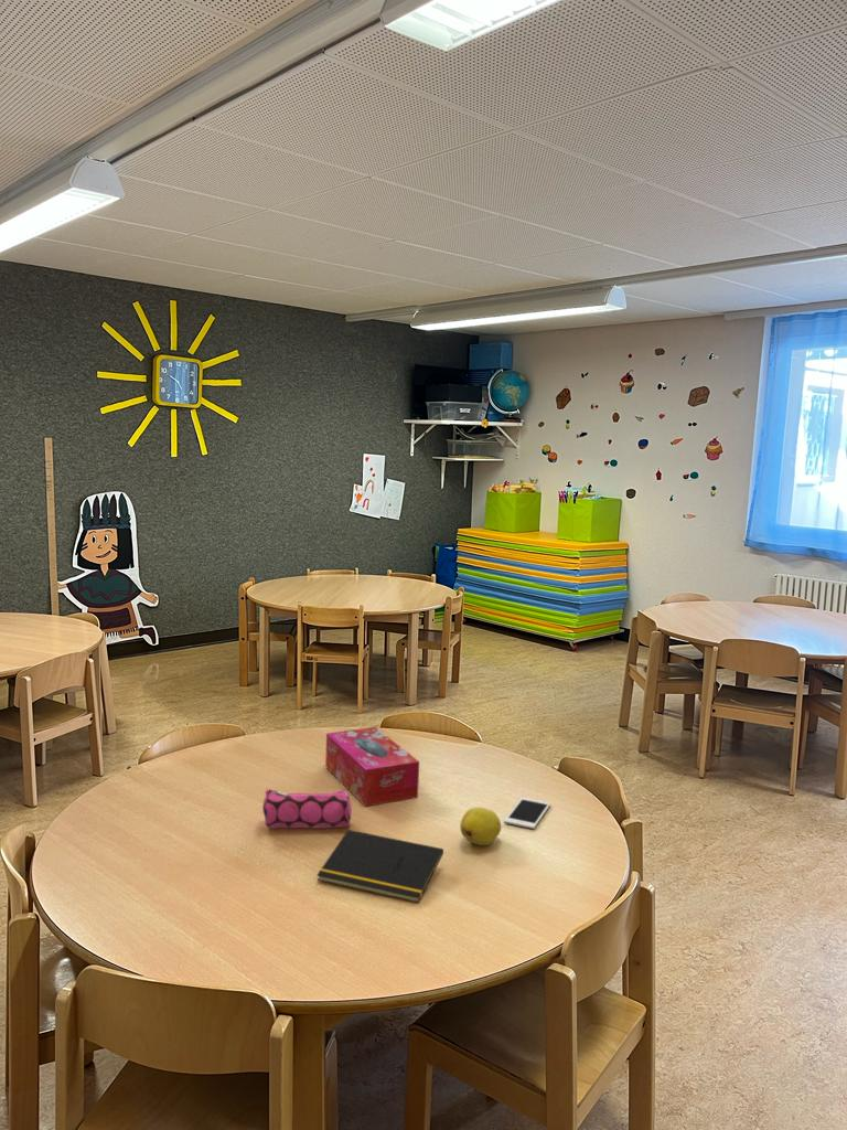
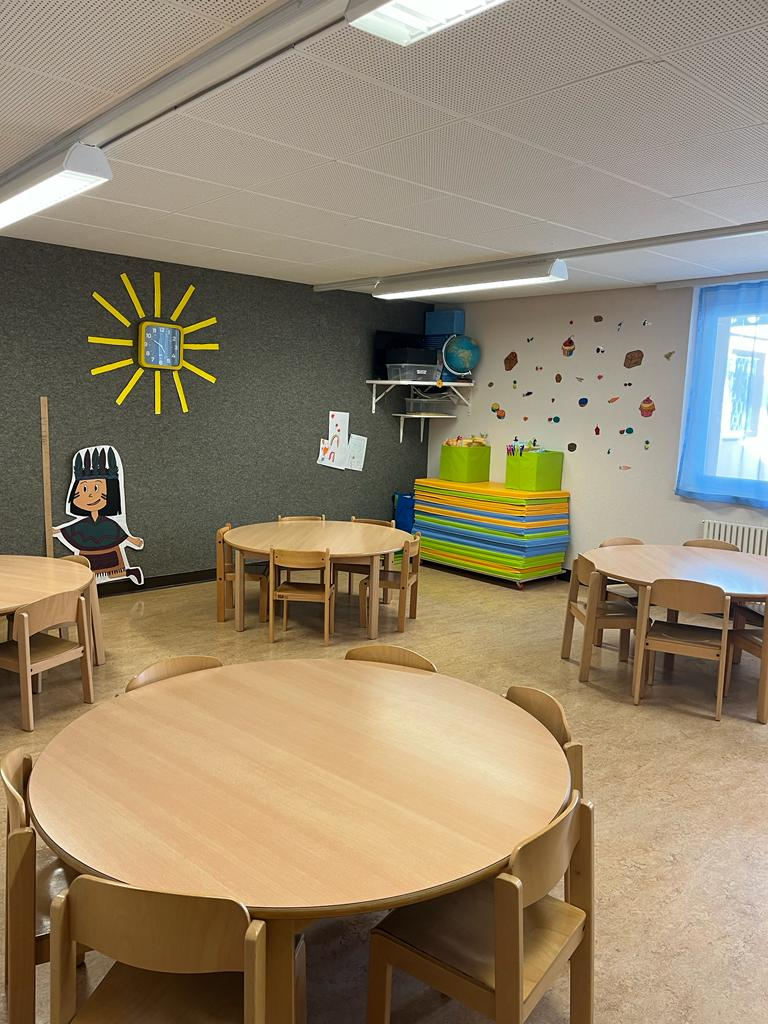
- fruit [459,806,503,846]
- tissue box [324,726,420,808]
- pencil case [261,786,353,830]
- cell phone [503,797,551,830]
- notepad [315,829,444,904]
